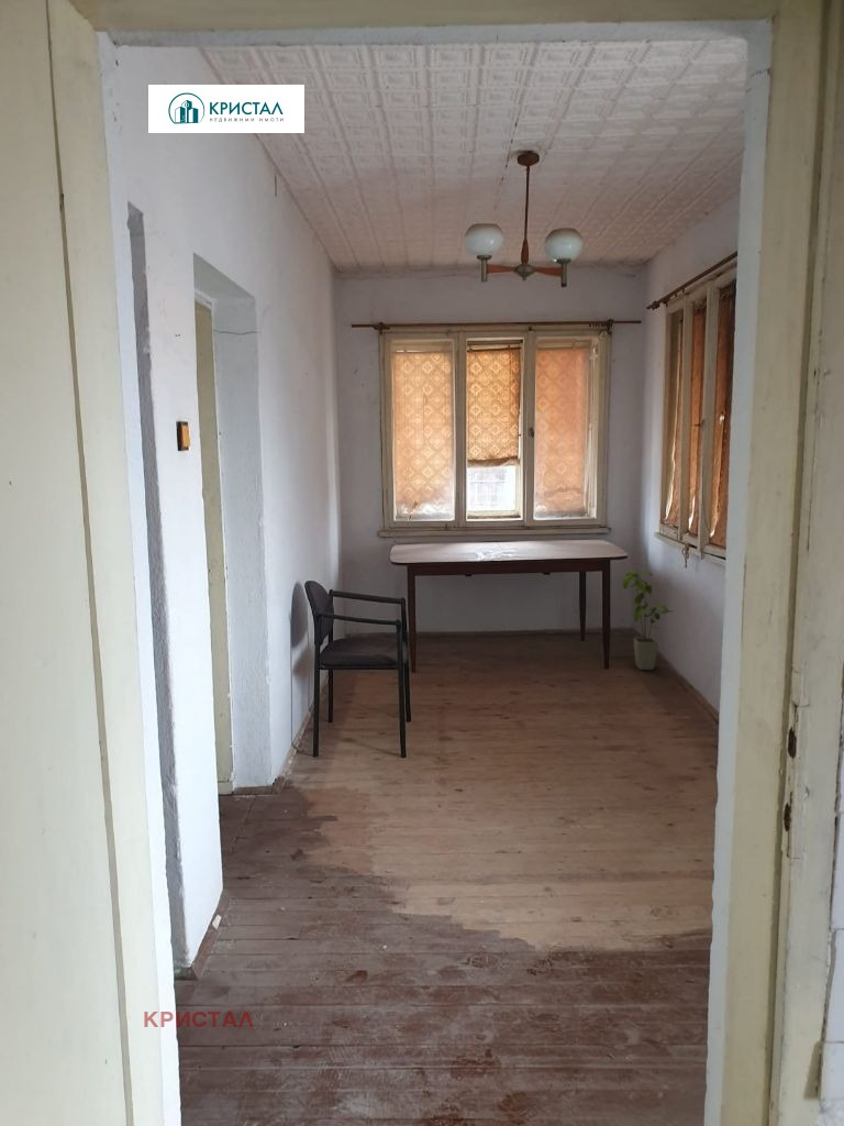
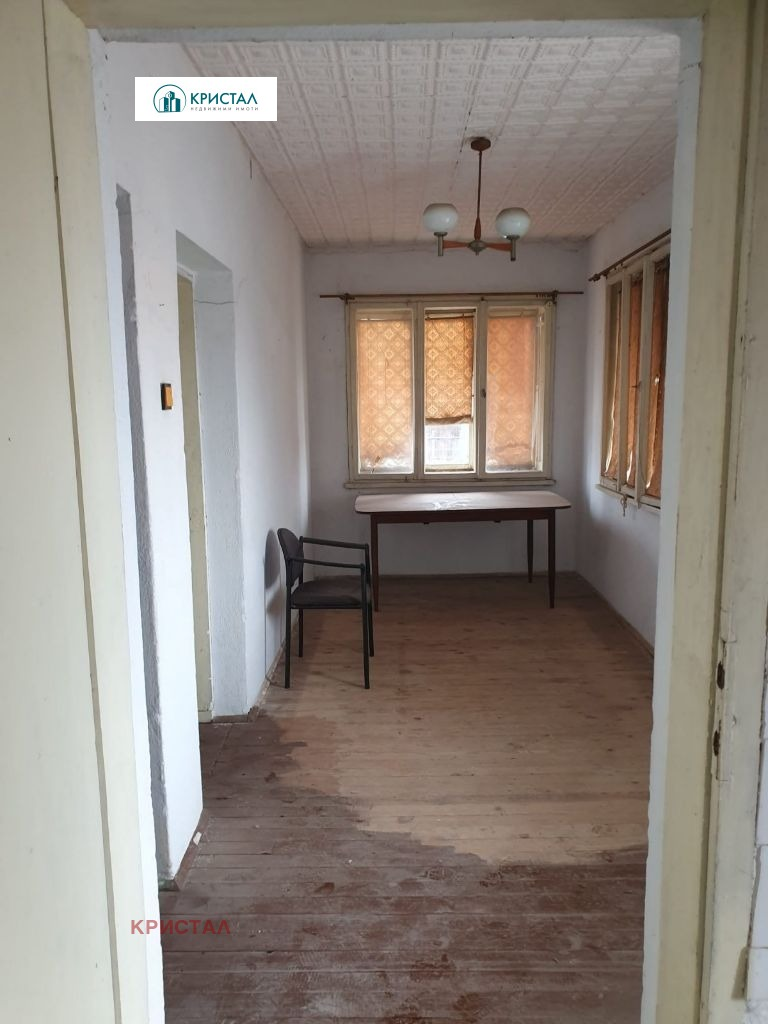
- house plant [621,571,674,671]
